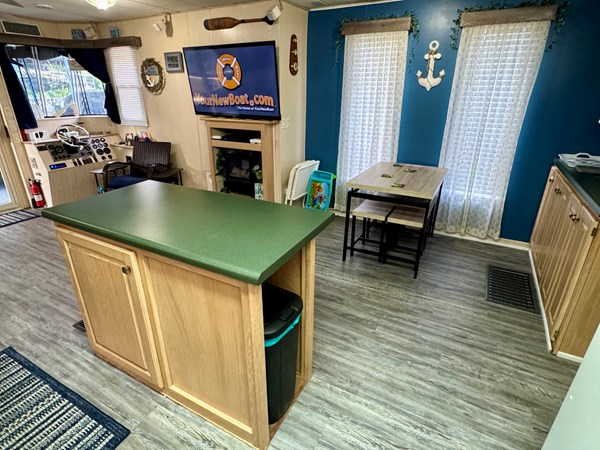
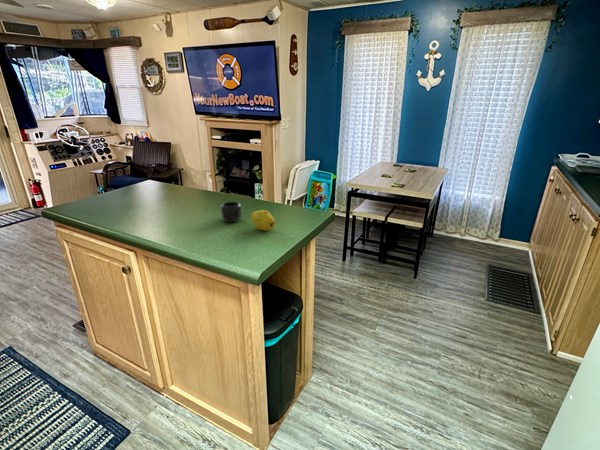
+ fruit [250,209,276,232]
+ mug [220,201,243,223]
